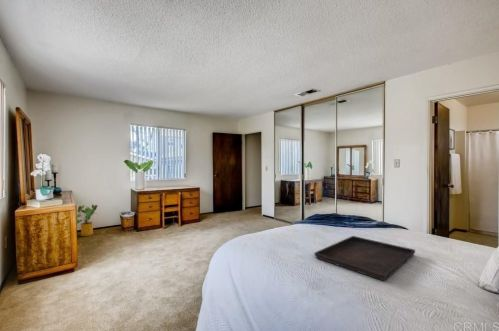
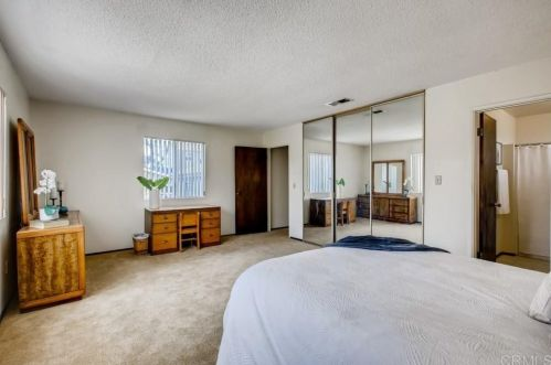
- serving tray [313,235,416,282]
- house plant [76,204,98,237]
